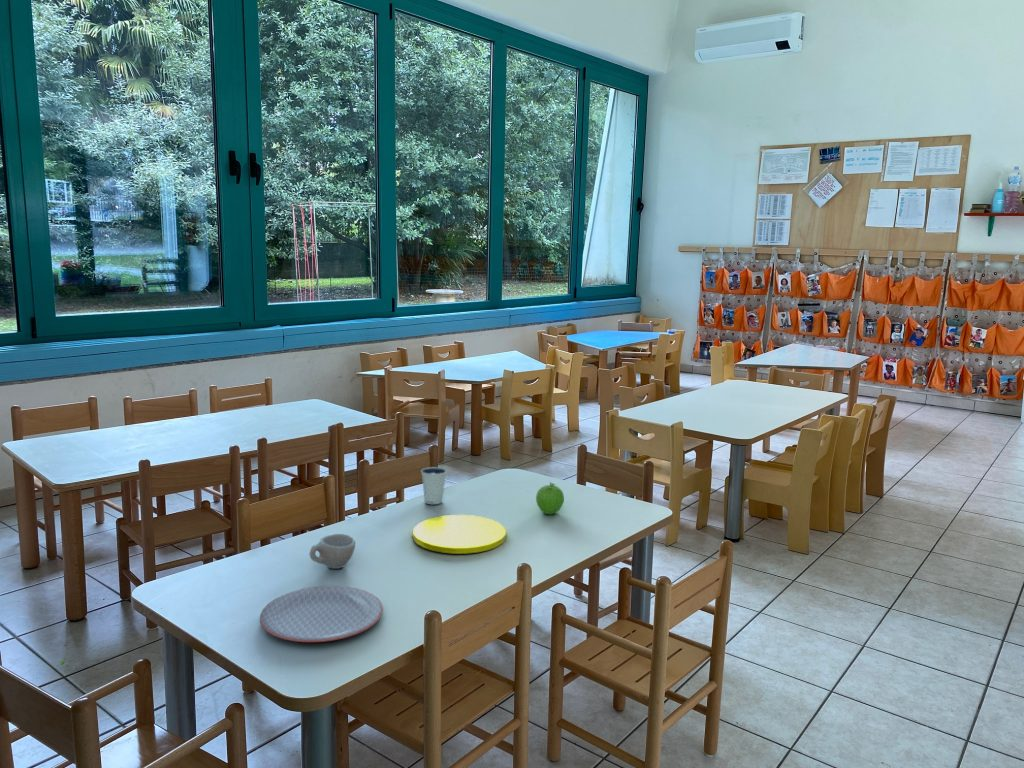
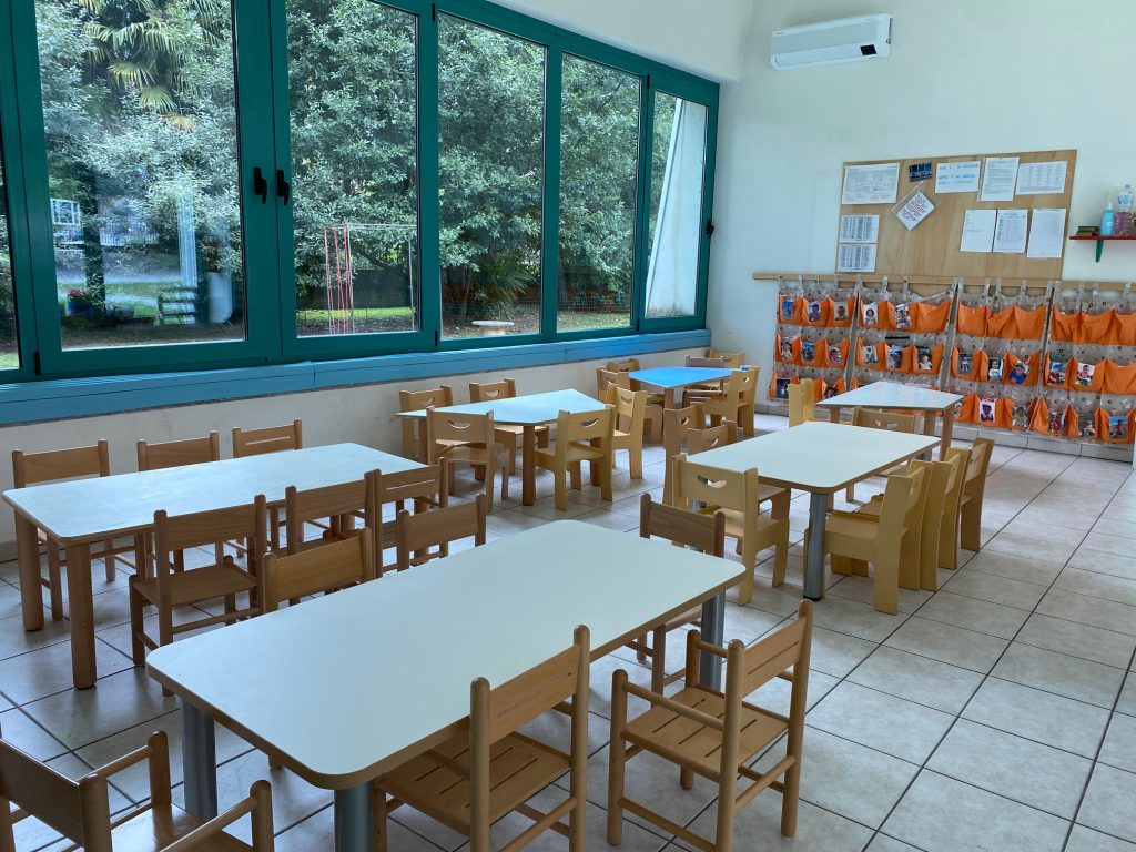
- plate [259,585,384,643]
- plate [412,514,507,555]
- dixie cup [420,466,448,505]
- cup [309,533,356,570]
- fruit [535,481,565,515]
